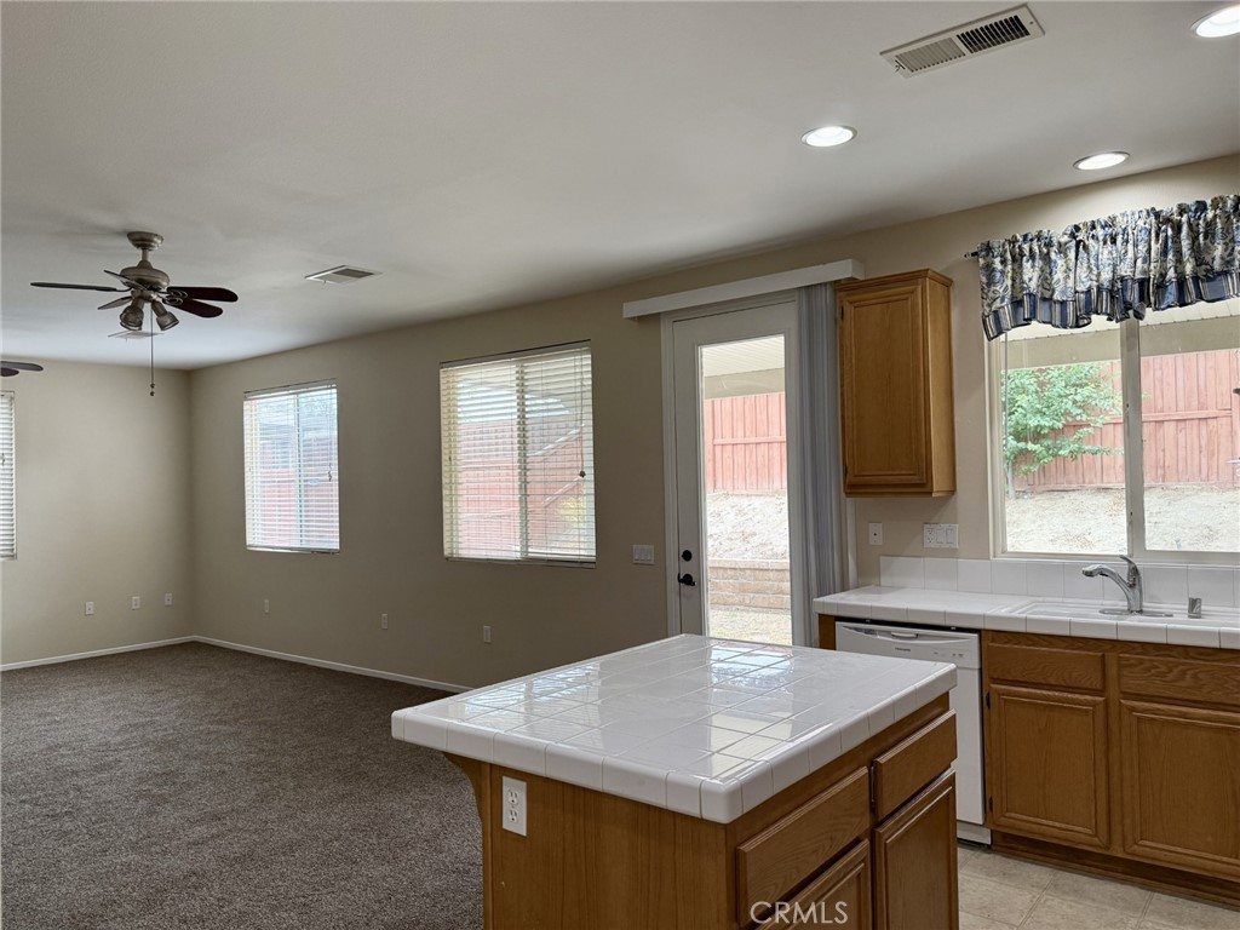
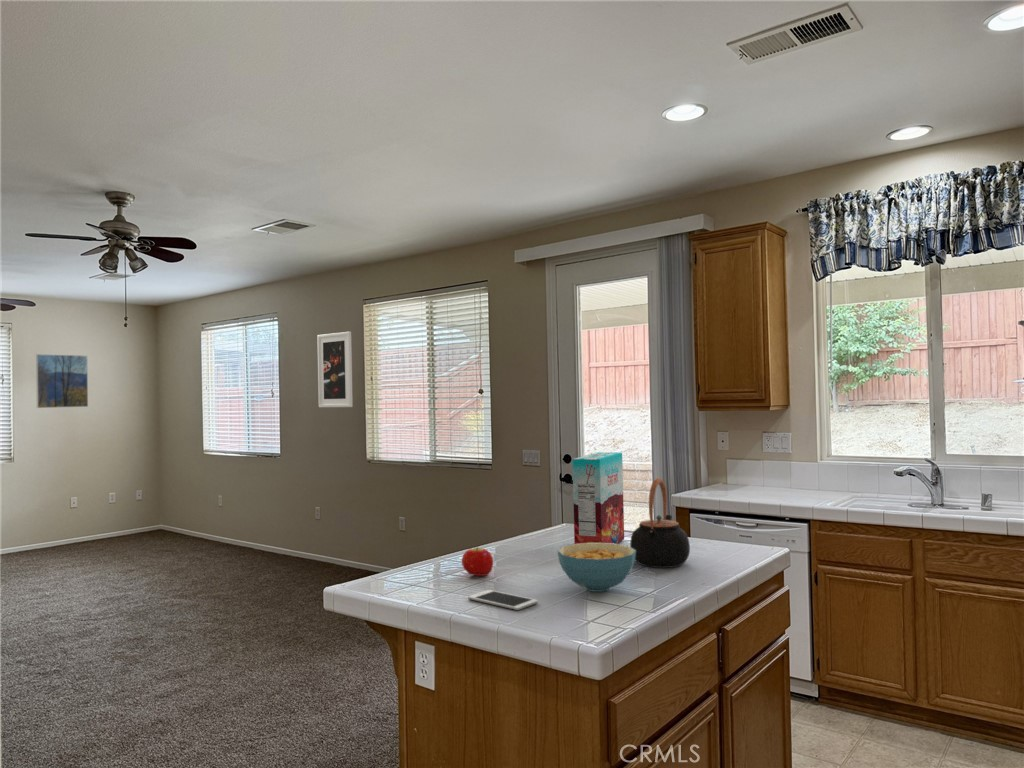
+ cereal bowl [557,543,636,593]
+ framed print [35,353,89,409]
+ cereal box [572,451,625,544]
+ cell phone [467,589,539,611]
+ teapot [629,477,691,569]
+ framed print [316,331,354,408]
+ fruit [461,545,494,577]
